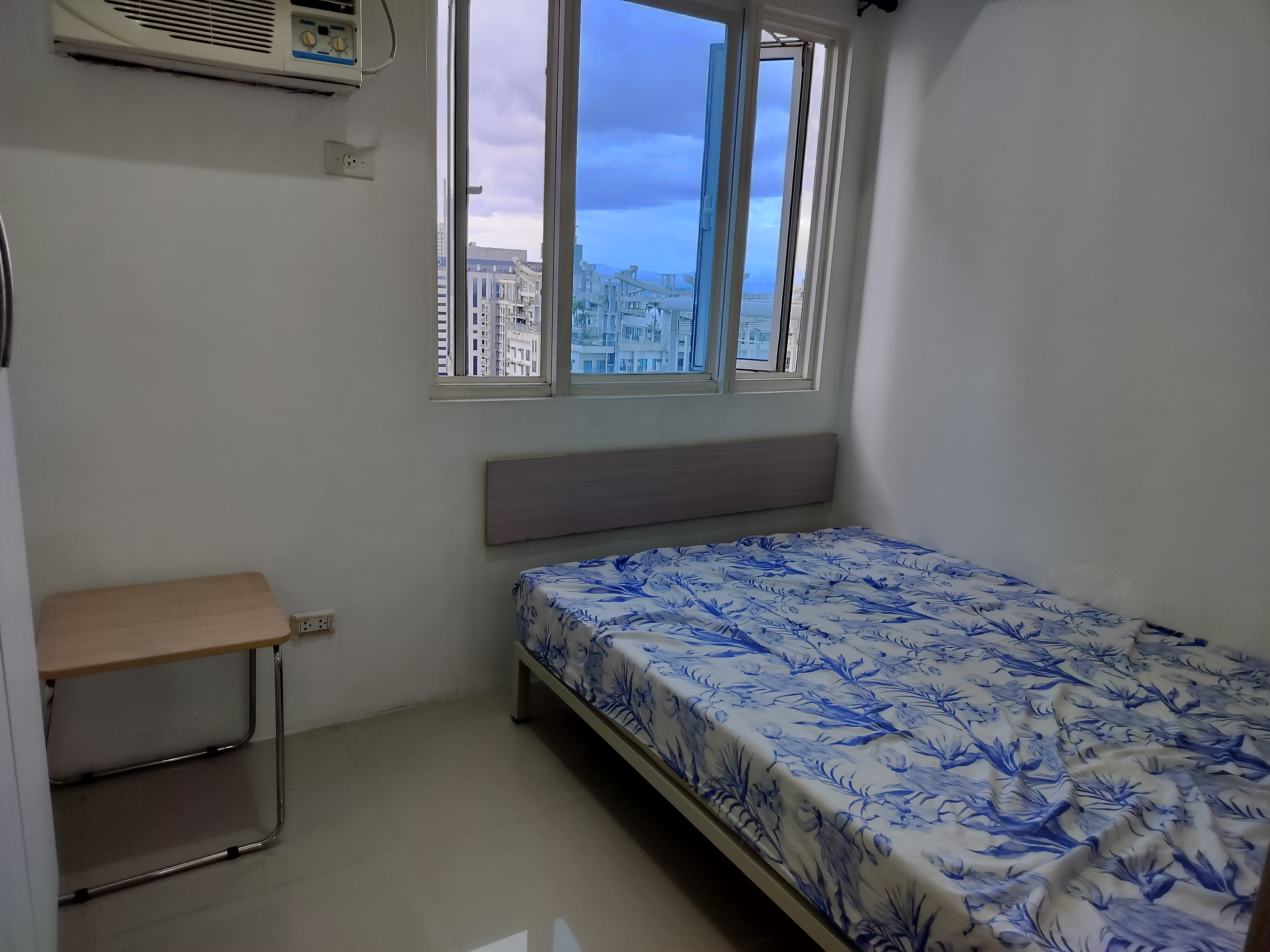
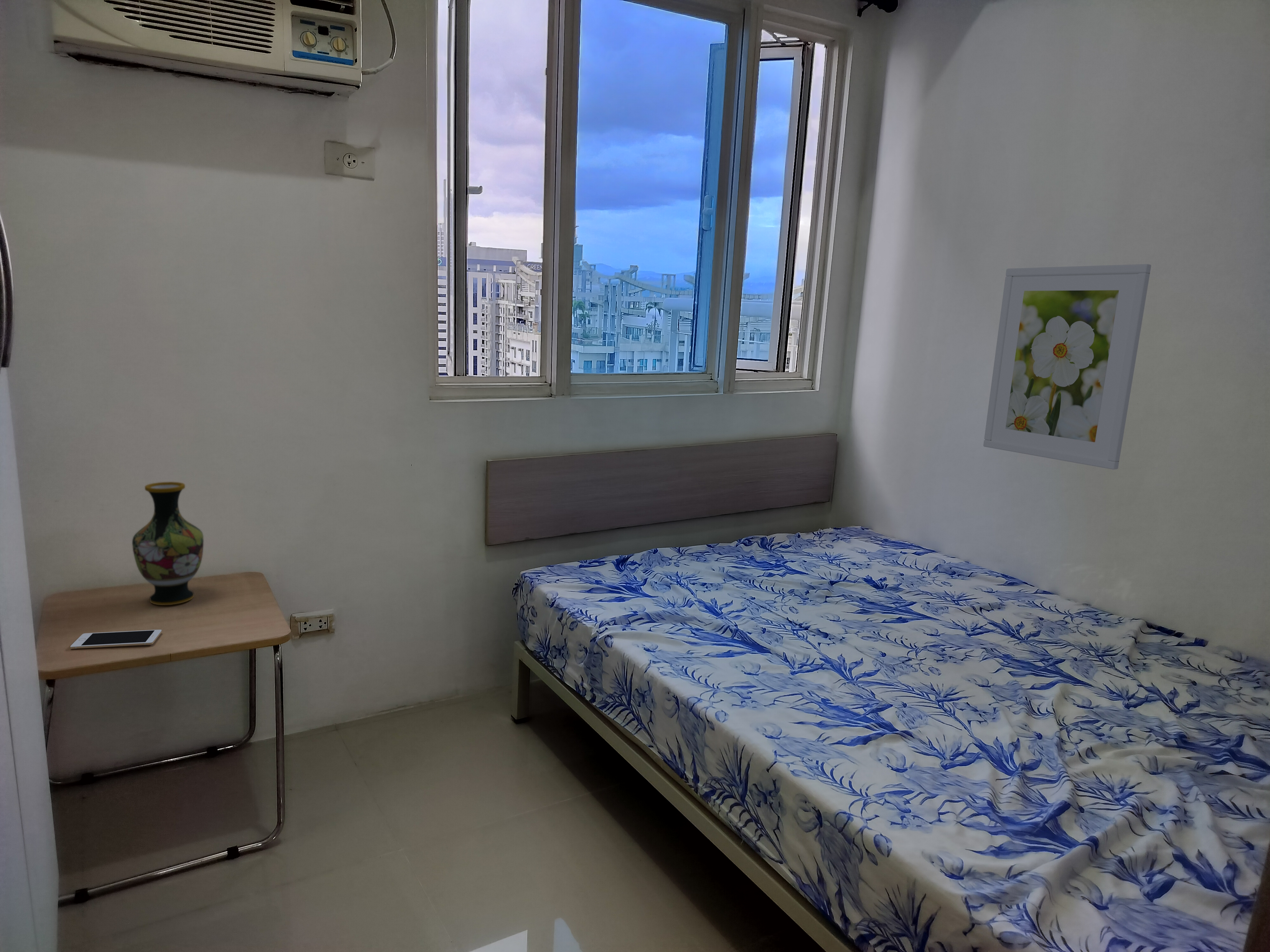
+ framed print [983,264,1152,470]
+ cell phone [70,629,162,649]
+ vase [132,481,204,605]
